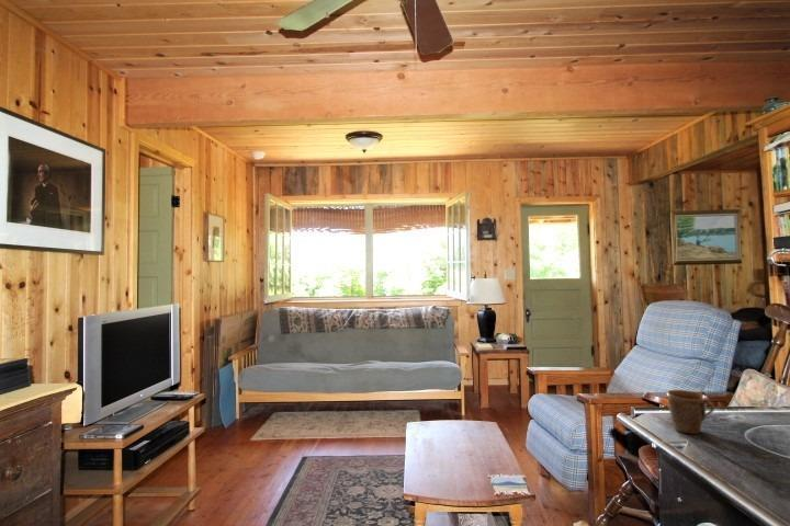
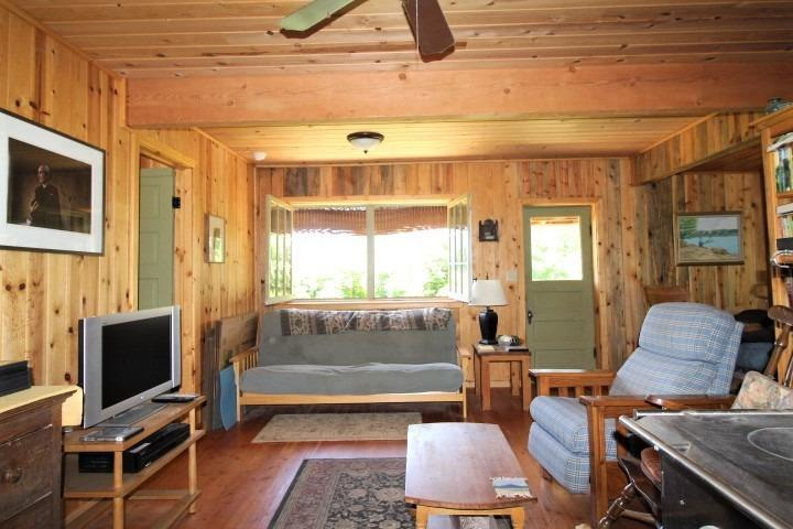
- mug [665,389,715,435]
